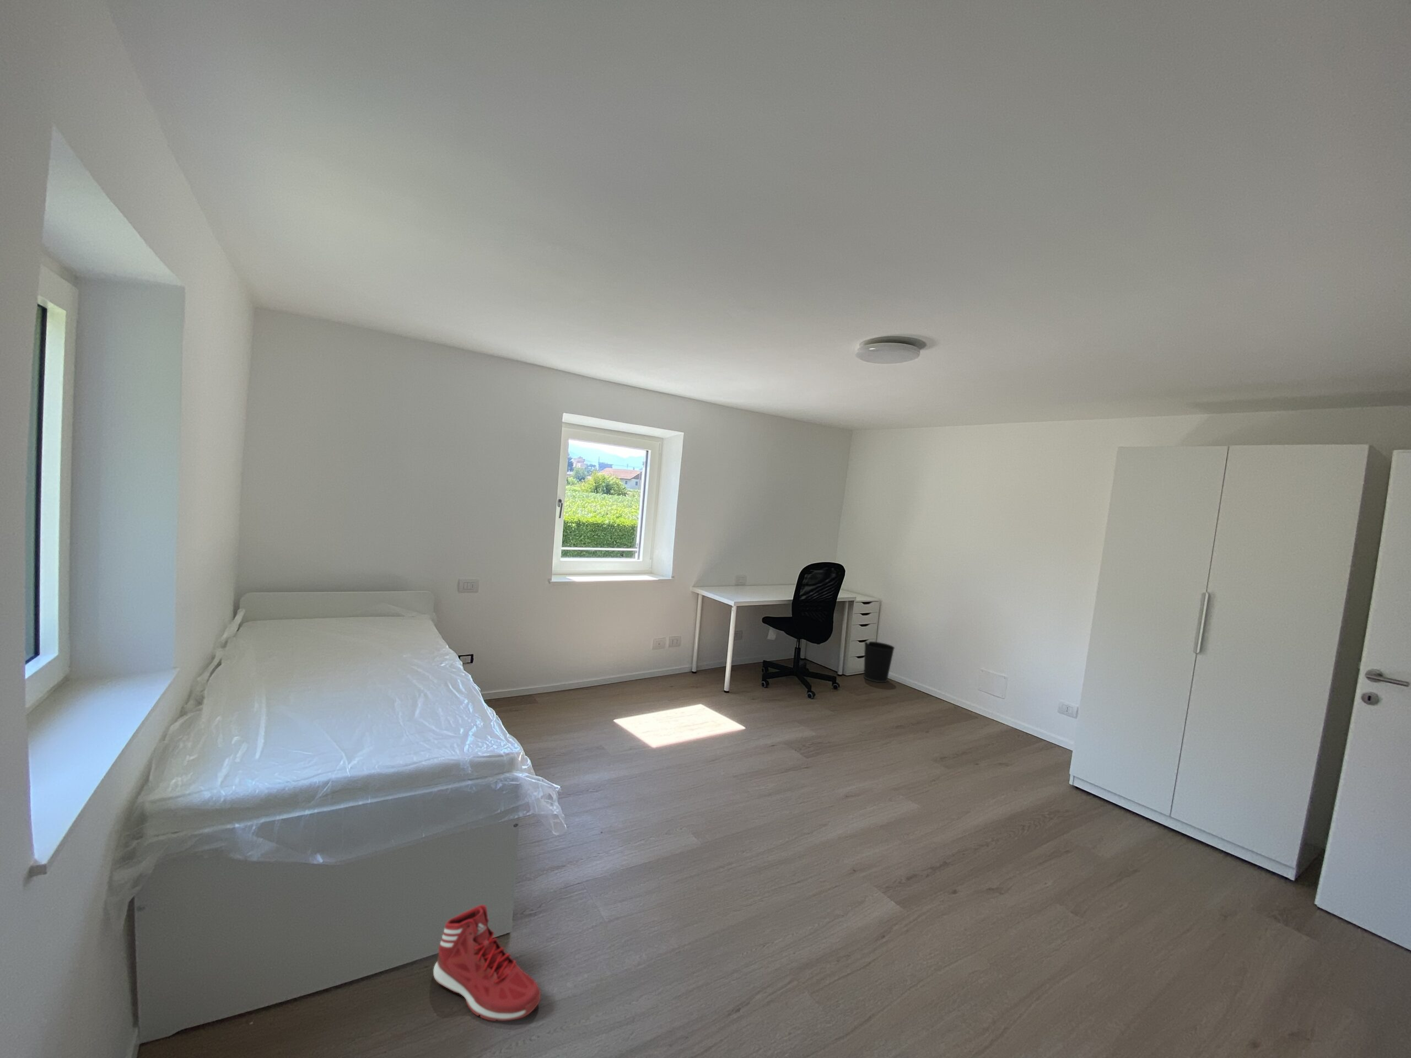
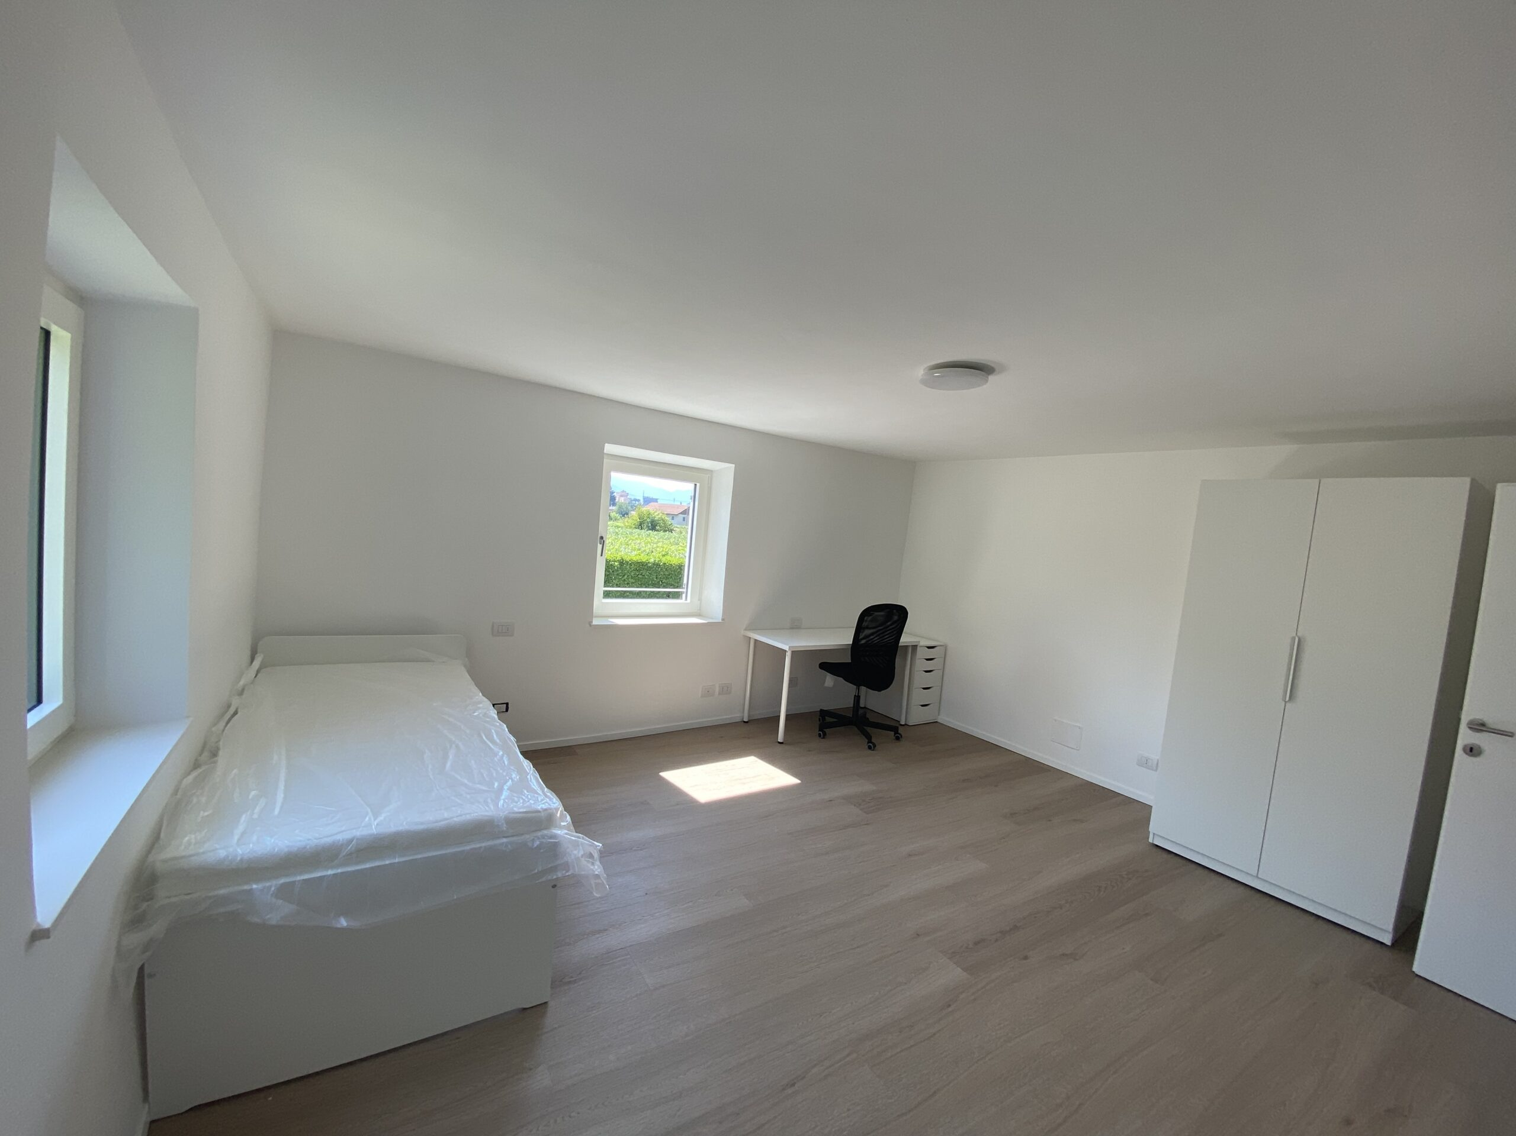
- wastebasket [863,641,895,682]
- sneaker [432,905,541,1021]
